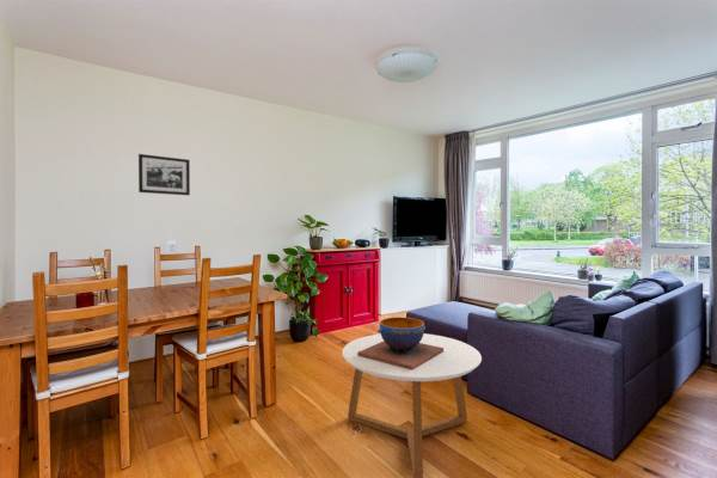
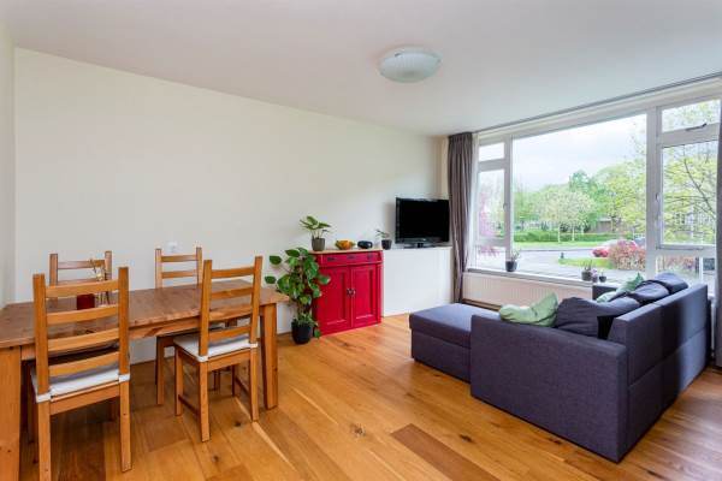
- coffee table [341,332,483,478]
- decorative bowl [357,317,443,370]
- picture frame [137,153,191,196]
